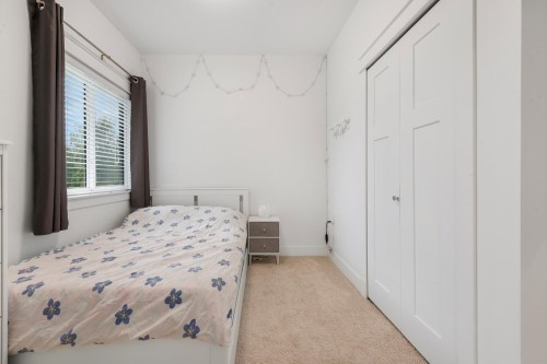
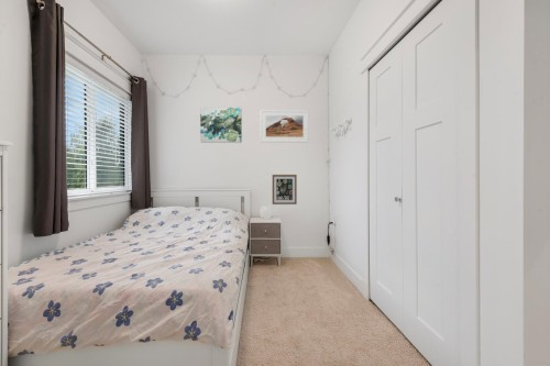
+ wall art [199,107,243,144]
+ wall art [272,174,298,206]
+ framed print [260,109,310,144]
